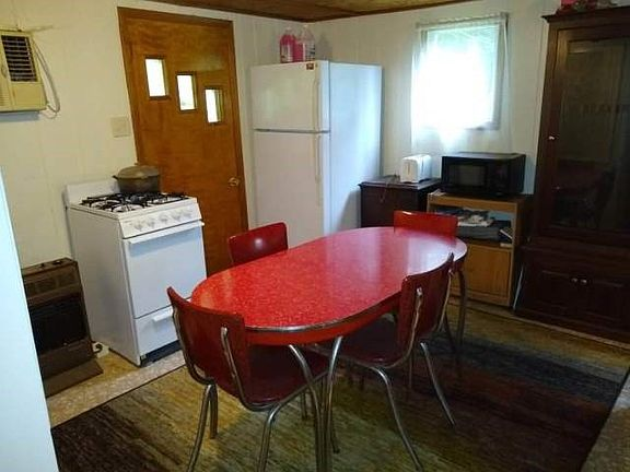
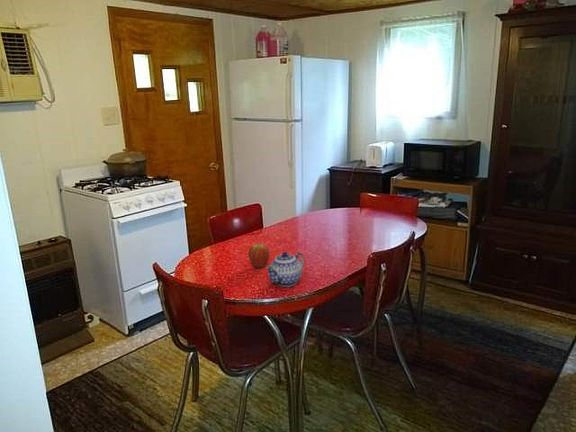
+ teapot [265,251,306,288]
+ fruit [247,243,271,269]
